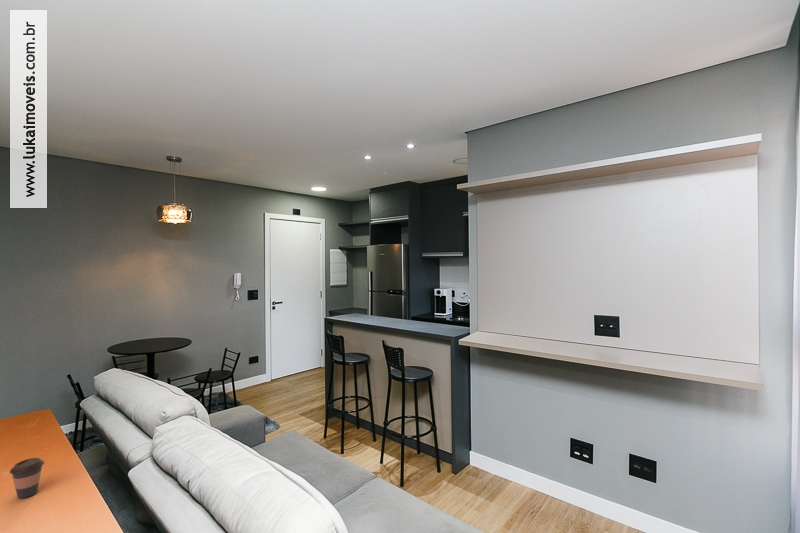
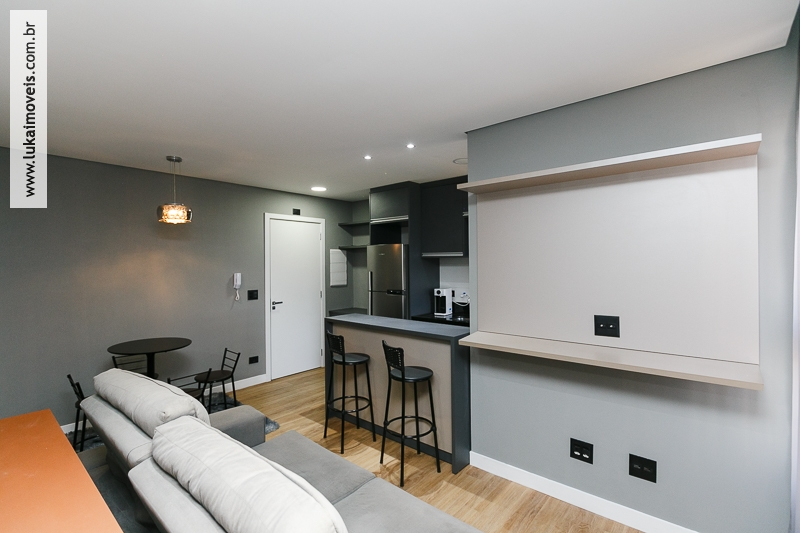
- coffee cup [9,457,45,499]
